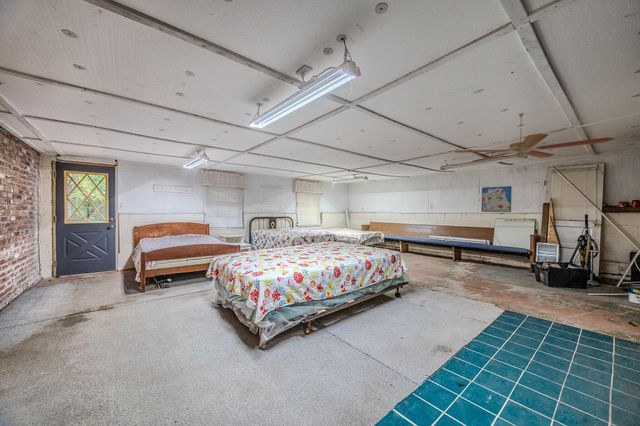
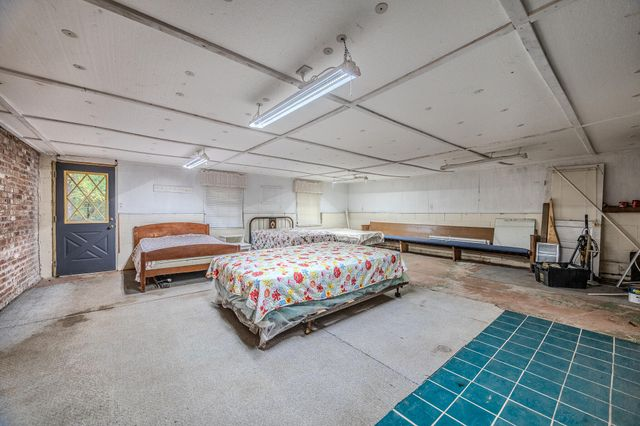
- wall art [481,185,513,213]
- ceiling fan [453,112,617,163]
